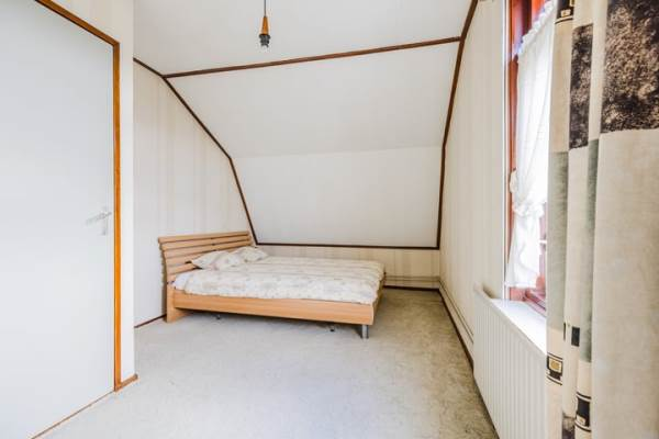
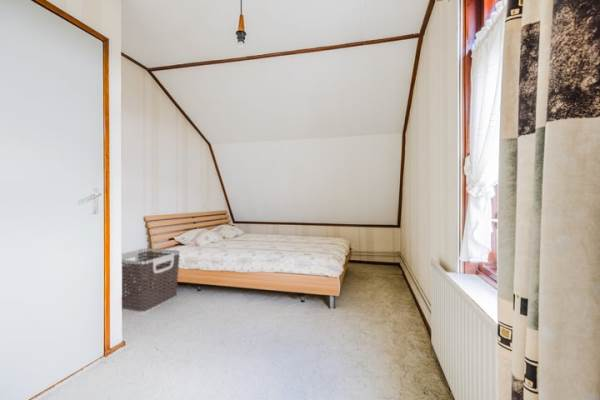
+ clothes hamper [121,247,181,314]
